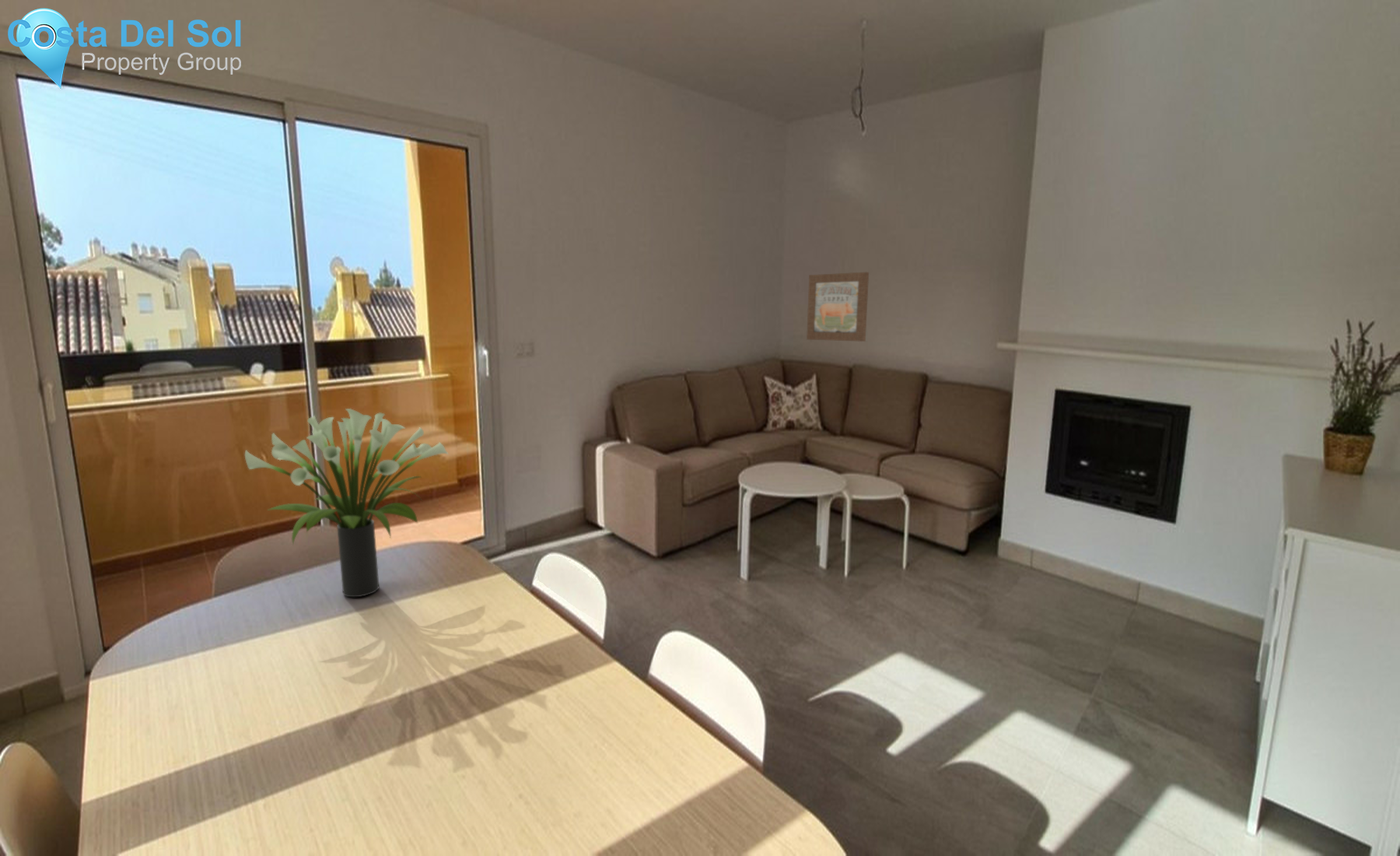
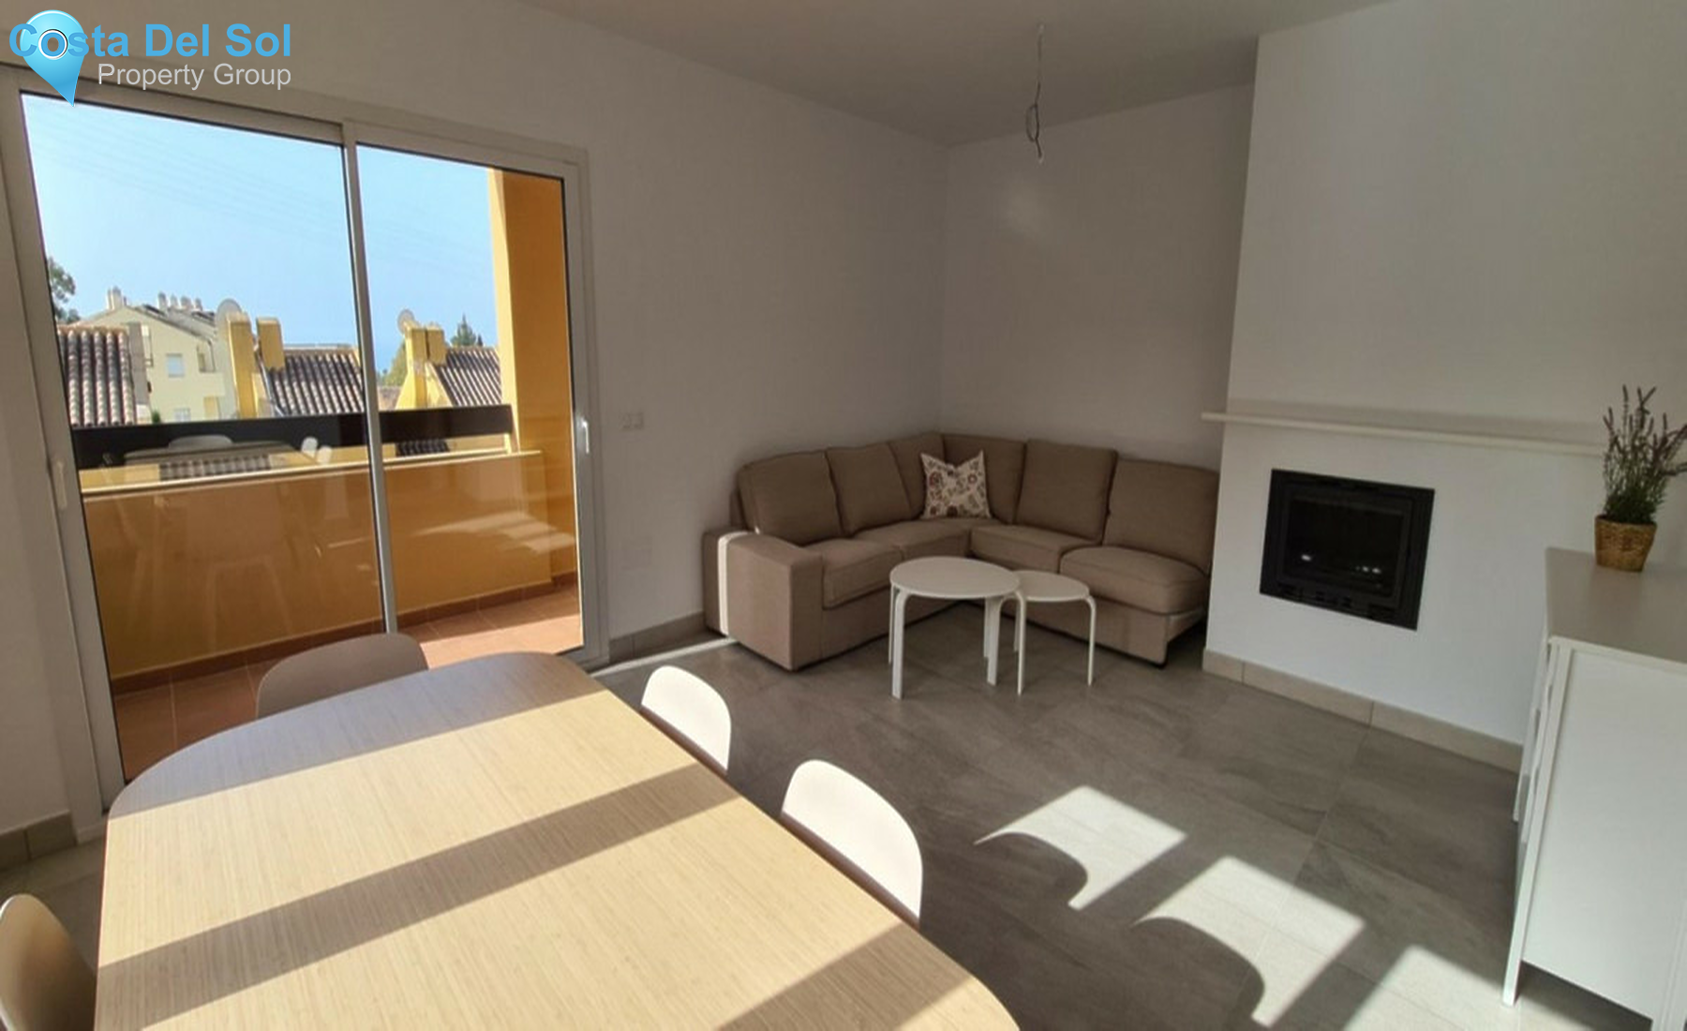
- wall art [806,272,870,342]
- potted plant [244,408,449,598]
